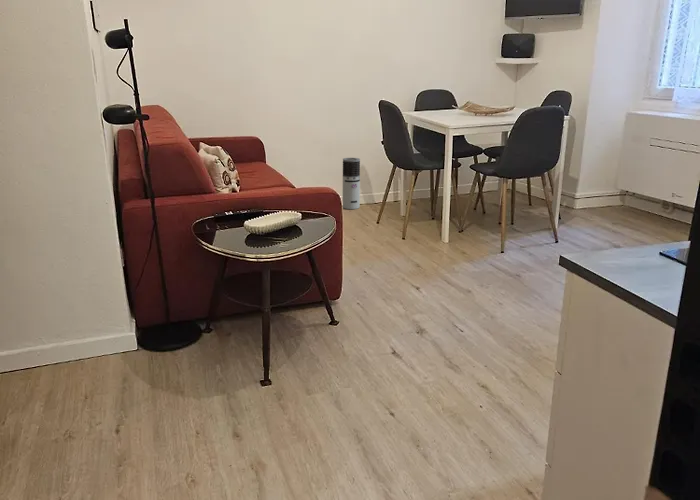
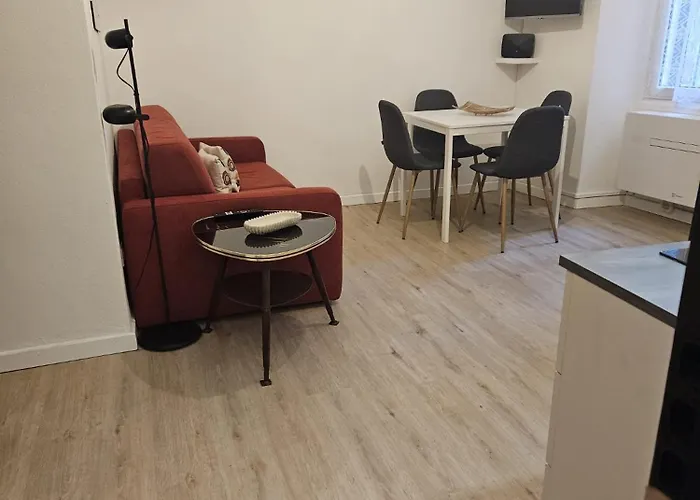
- air purifier [342,157,361,210]
